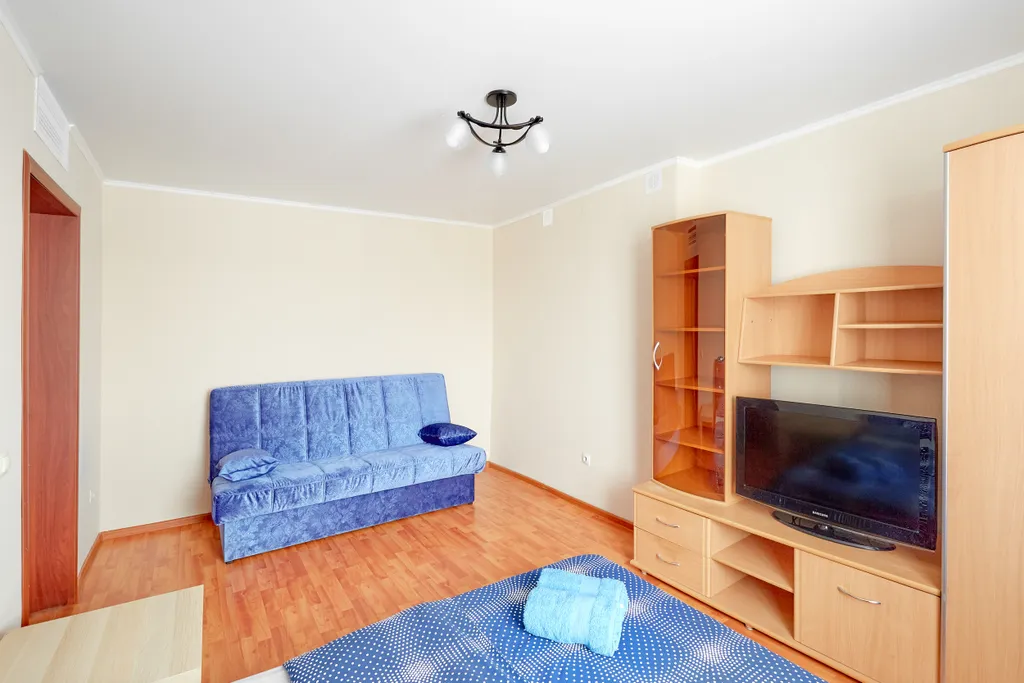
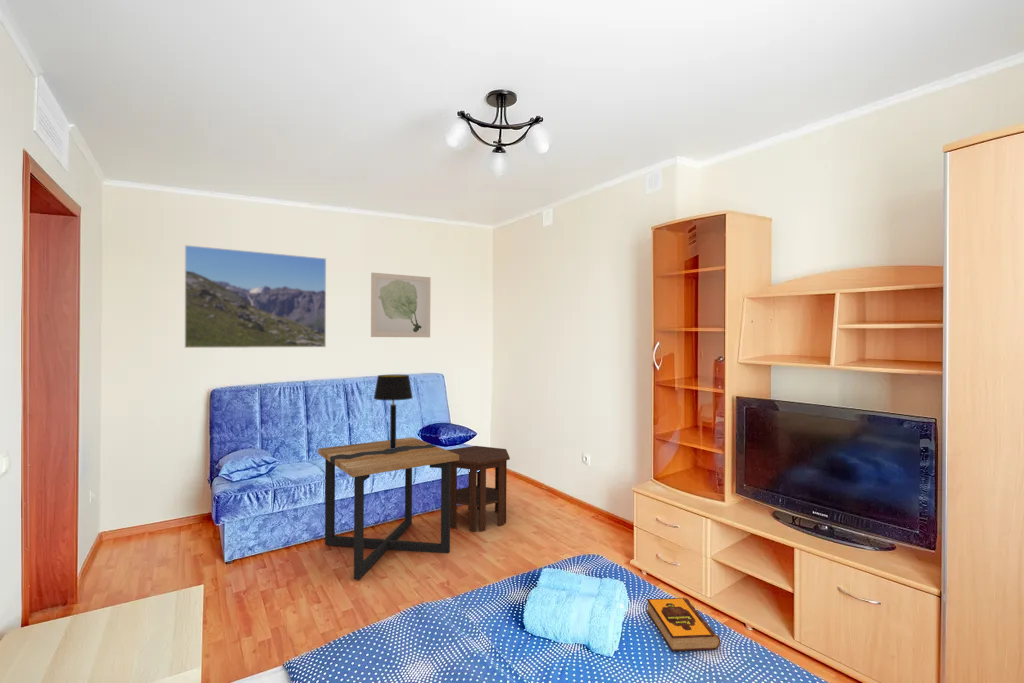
+ side table [317,436,459,580]
+ table lamp [373,374,414,449]
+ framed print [184,244,327,349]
+ side table [447,445,511,532]
+ wall art [370,272,432,338]
+ hardback book [646,597,721,652]
